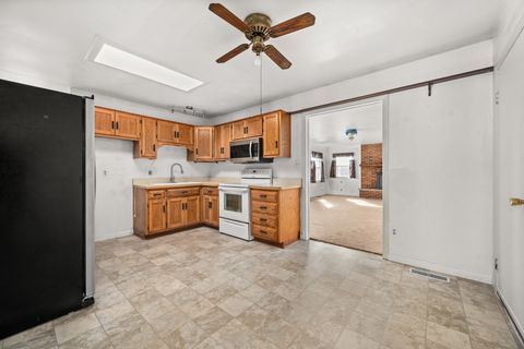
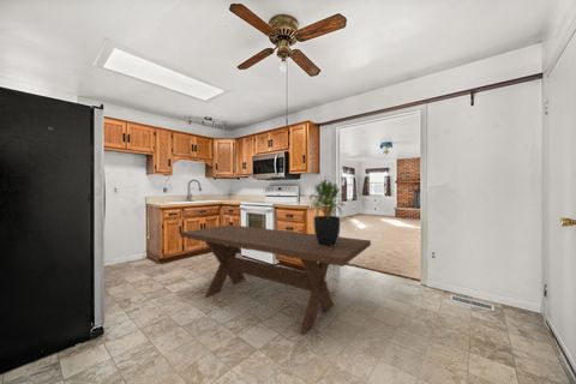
+ dining table [179,223,372,336]
+ potted plant [307,178,346,247]
